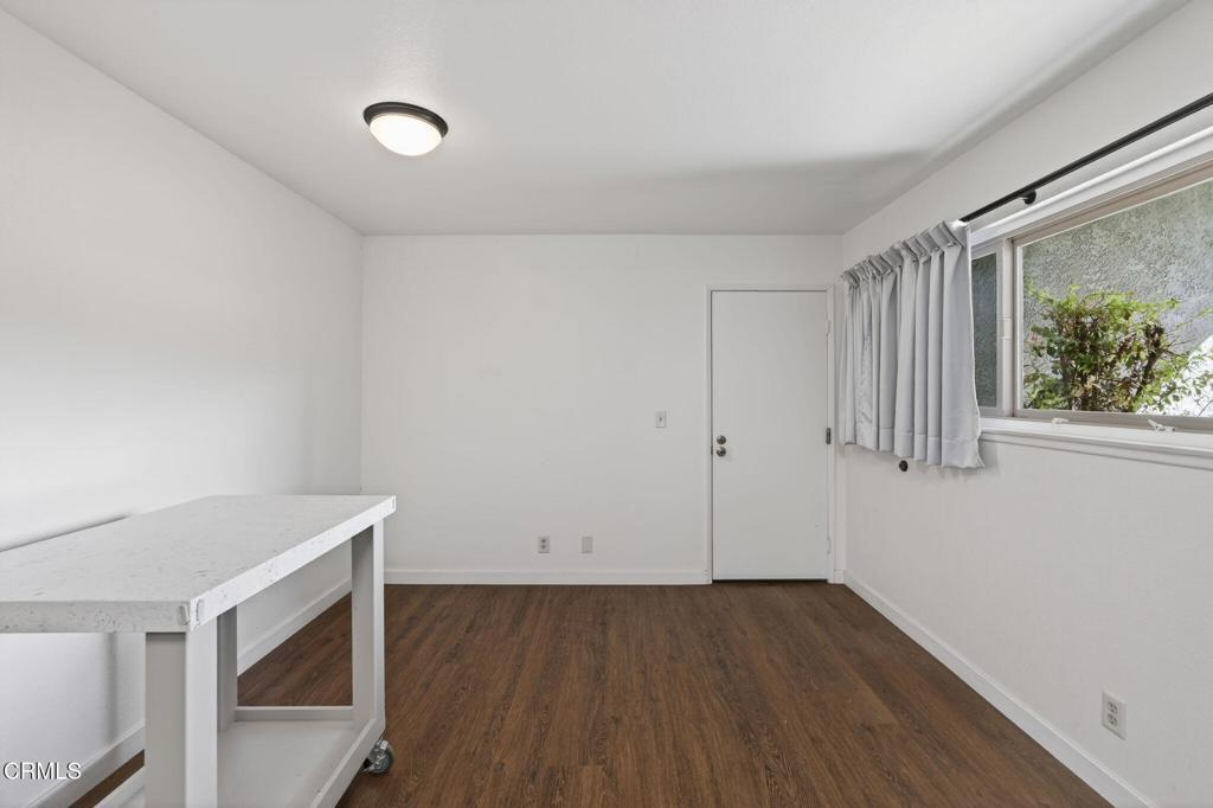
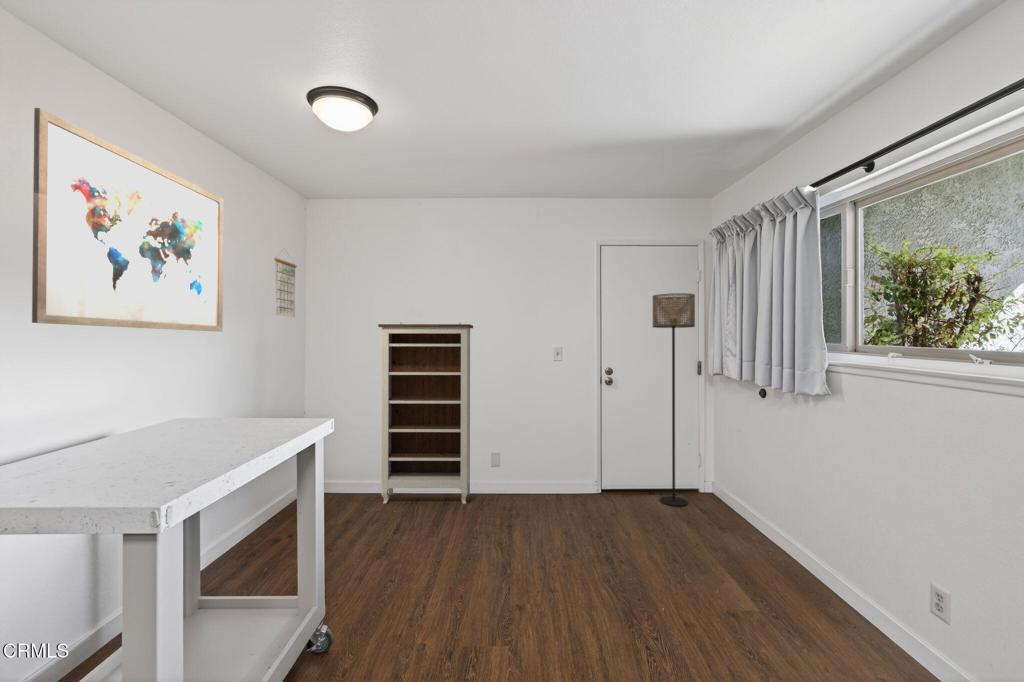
+ wall art [31,107,224,332]
+ bookshelf [377,322,474,505]
+ floor lamp [651,292,696,507]
+ calendar [273,249,298,318]
